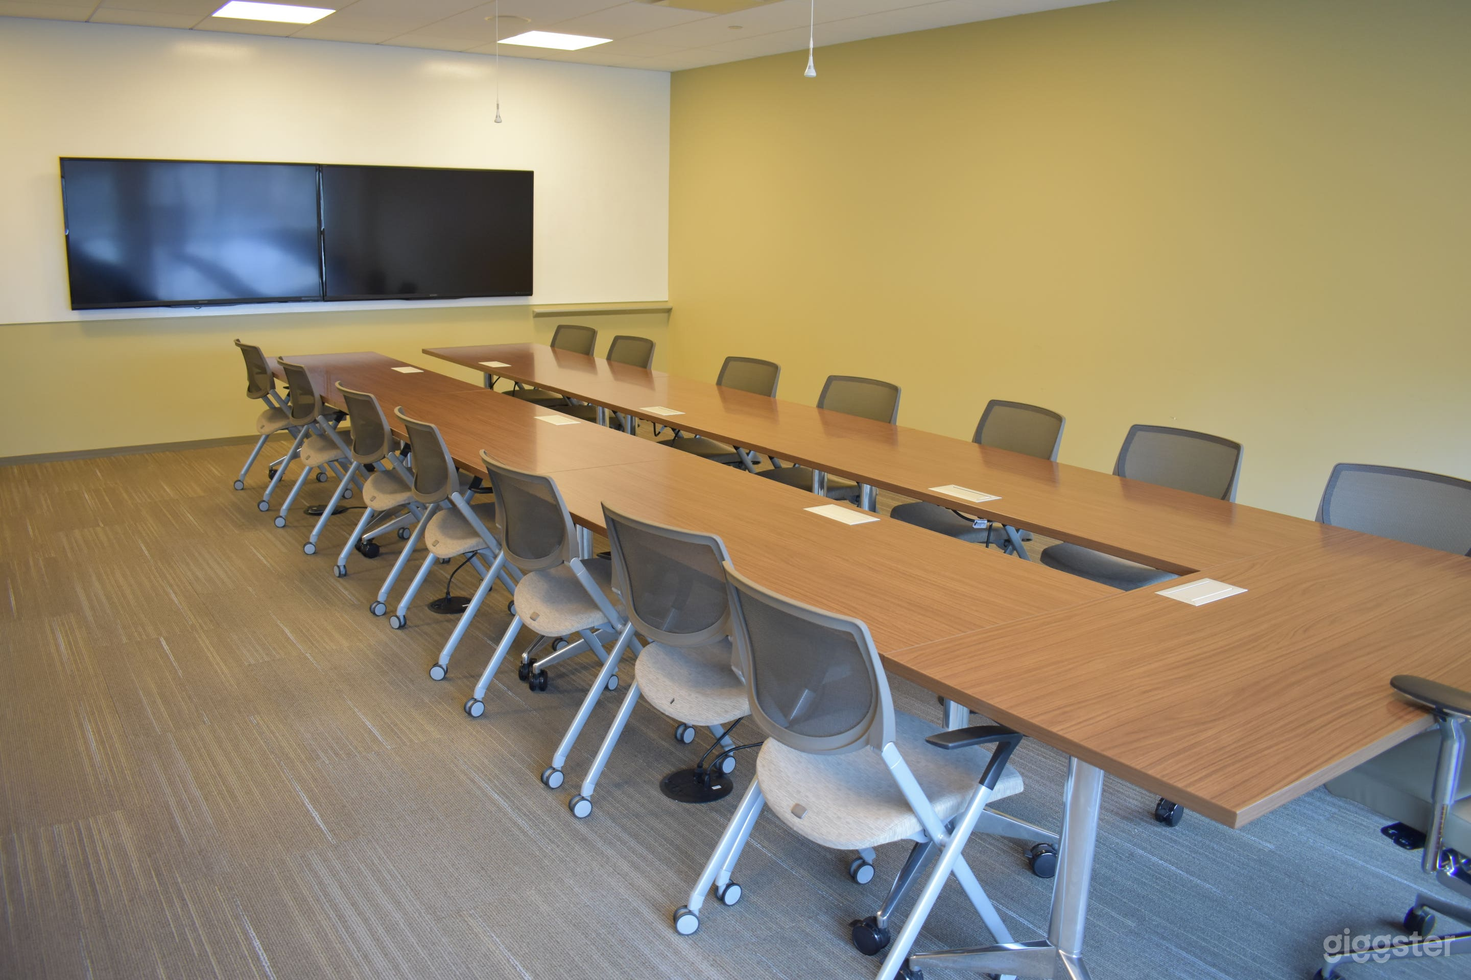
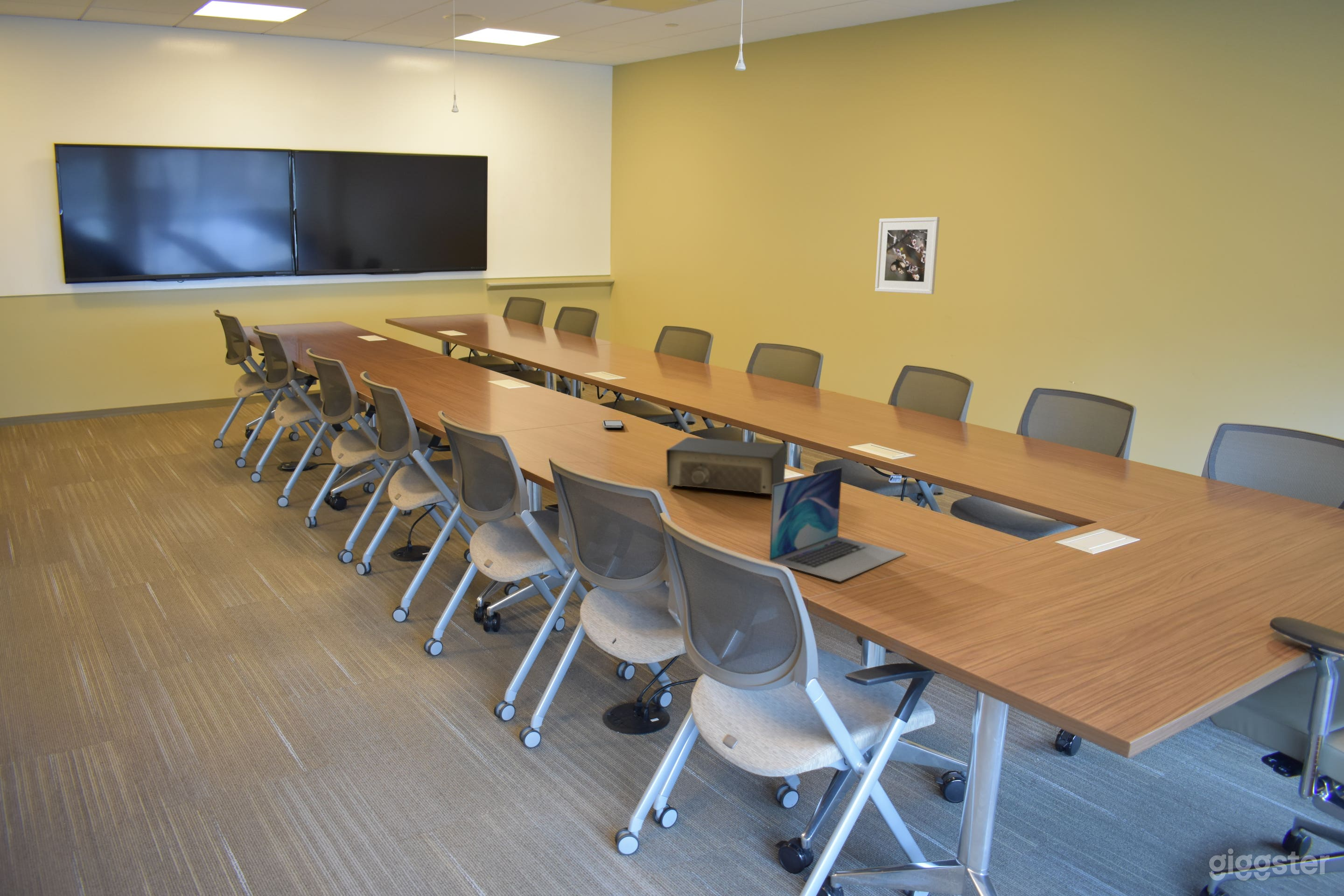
+ speaker [666,437,786,497]
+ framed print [875,217,940,294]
+ laptop [769,467,906,582]
+ smartphone [602,420,624,429]
